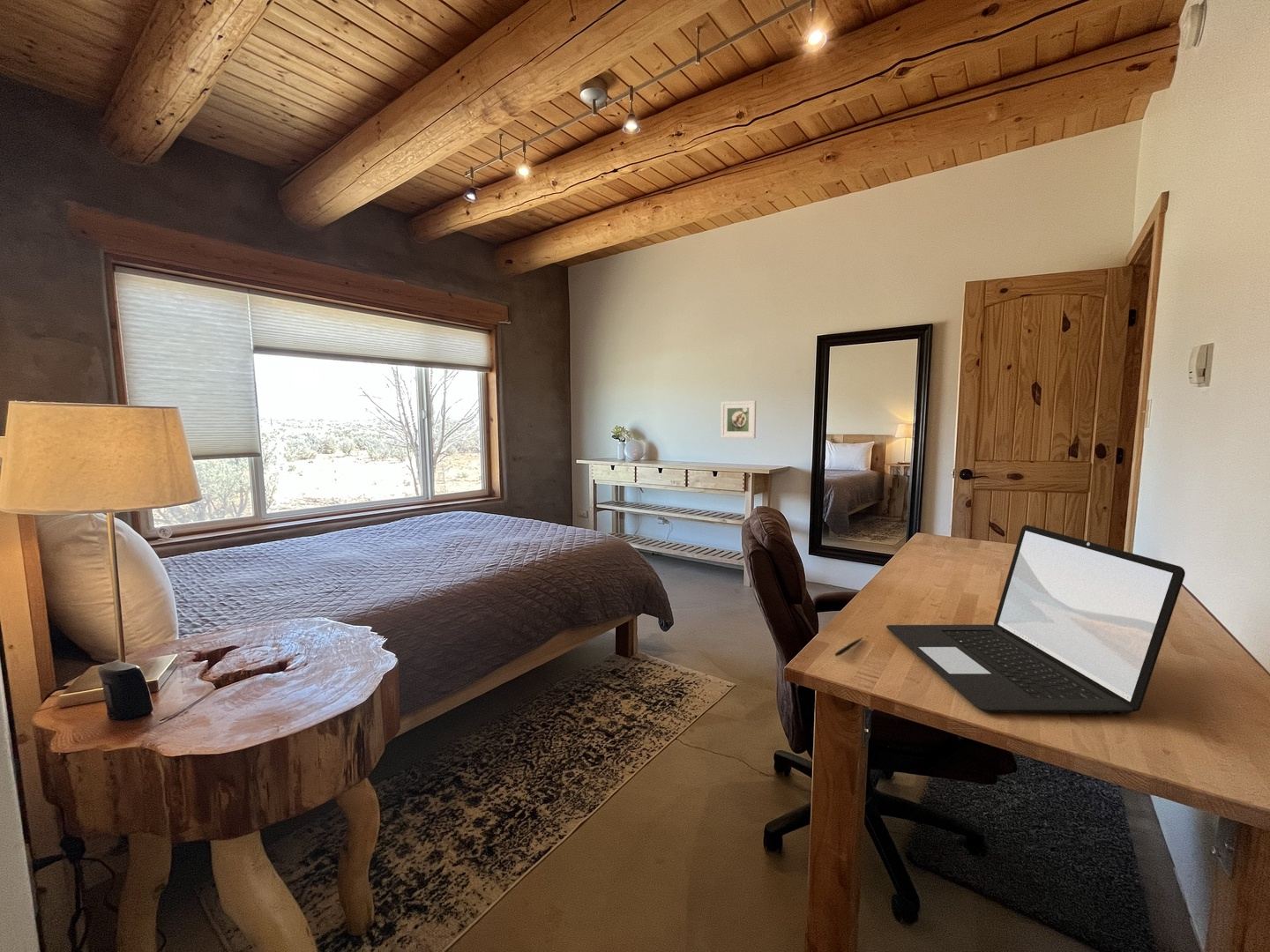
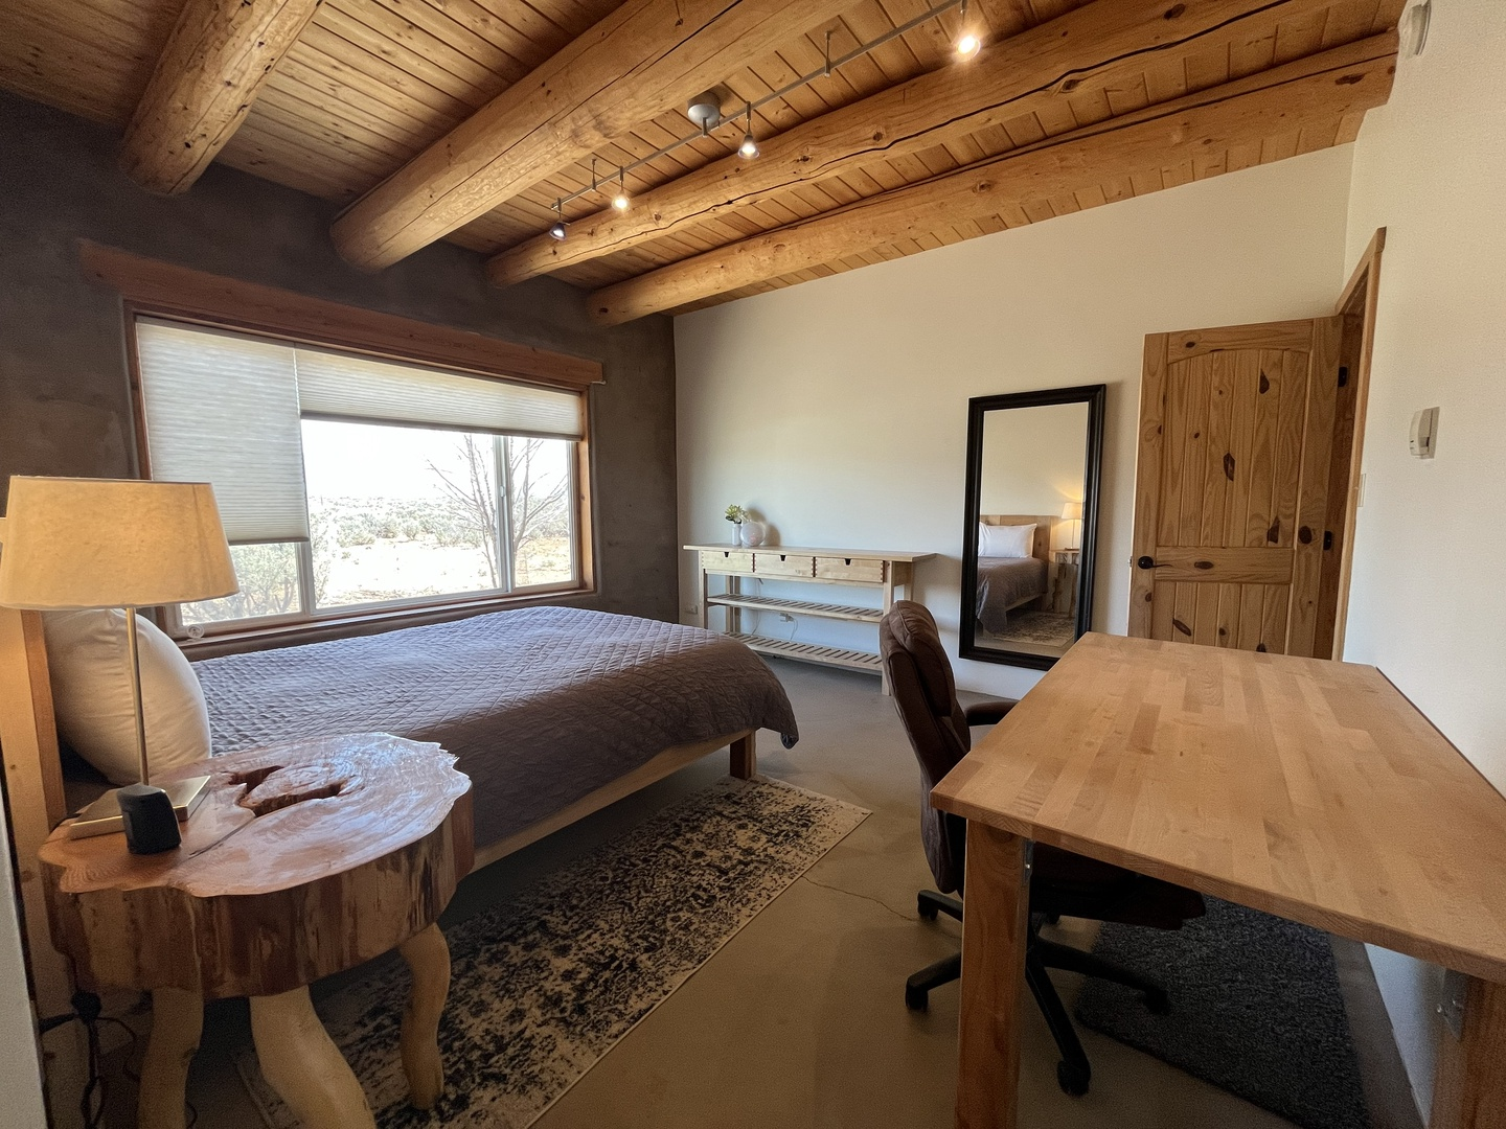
- laptop [885,524,1186,715]
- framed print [720,399,757,439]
- pen [834,637,863,658]
